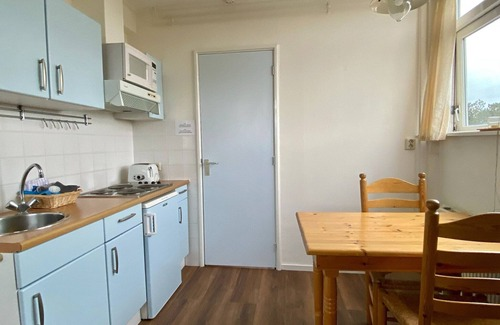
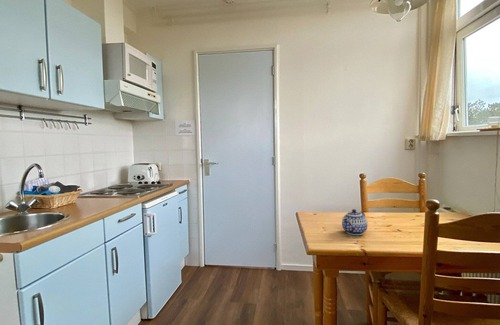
+ teapot [341,208,368,236]
